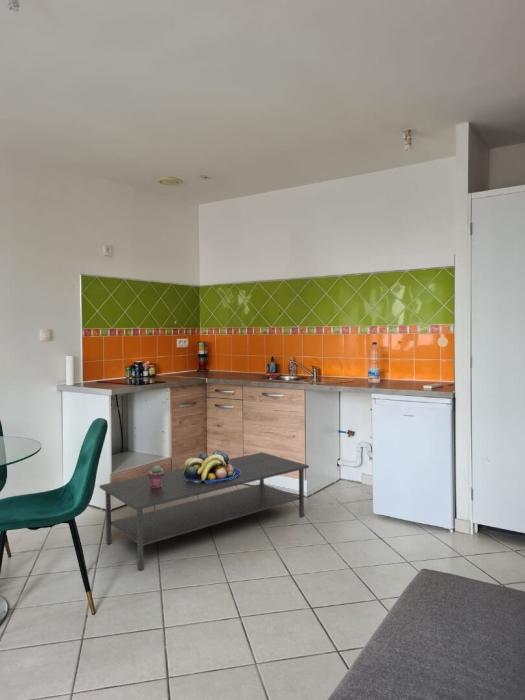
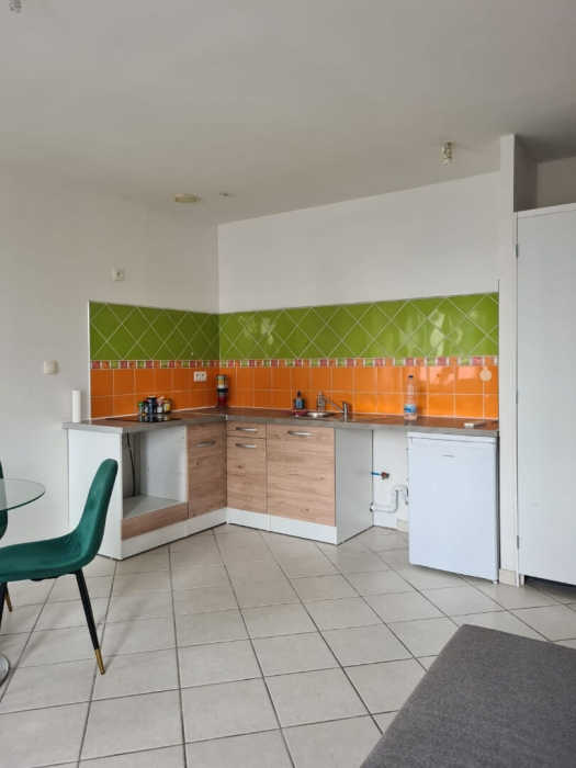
- fruit bowl [183,450,240,483]
- coffee table [99,451,310,571]
- potted succulent [147,464,165,488]
